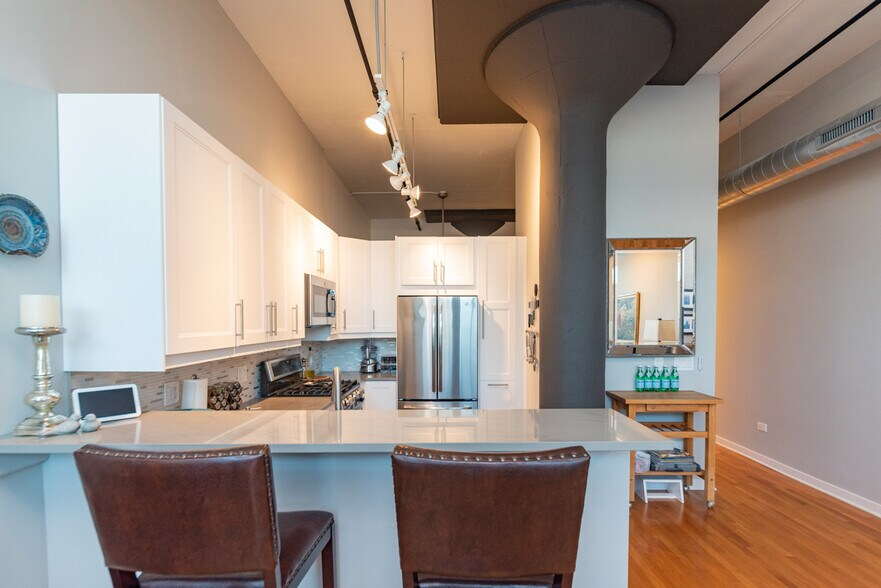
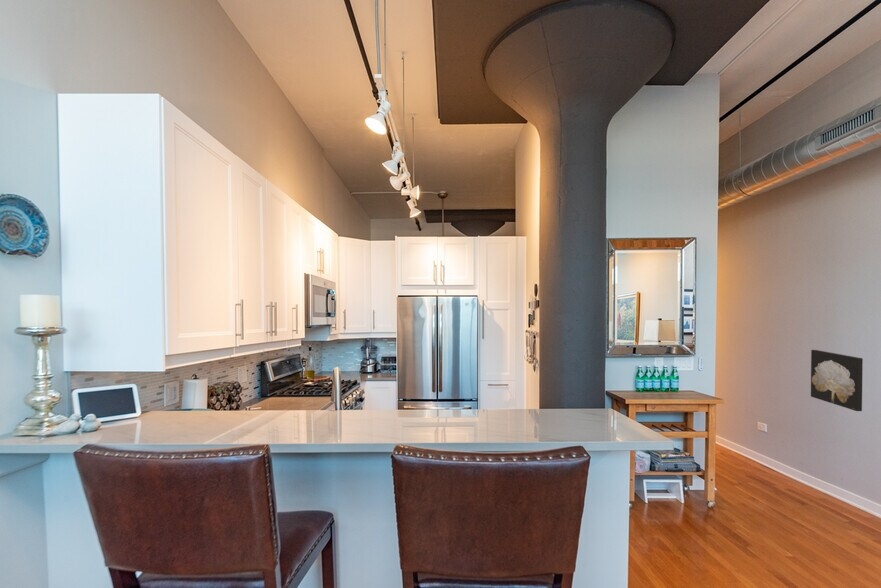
+ wall art [810,349,864,412]
